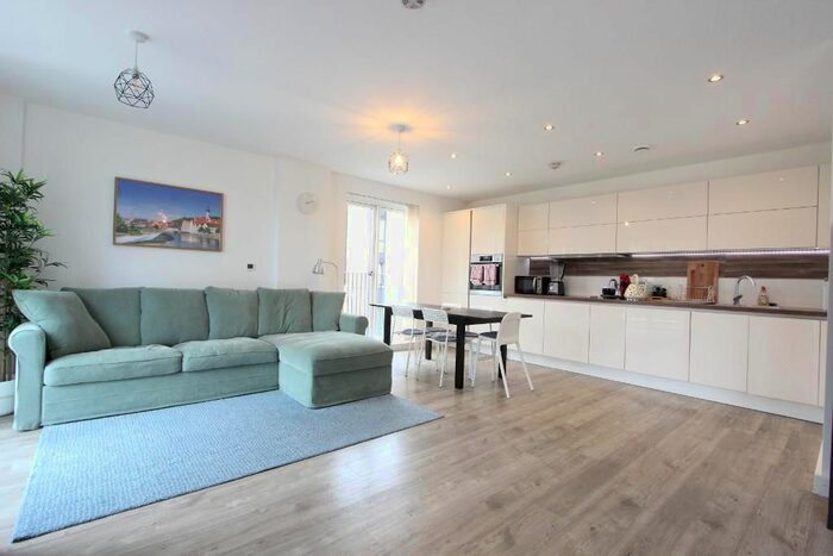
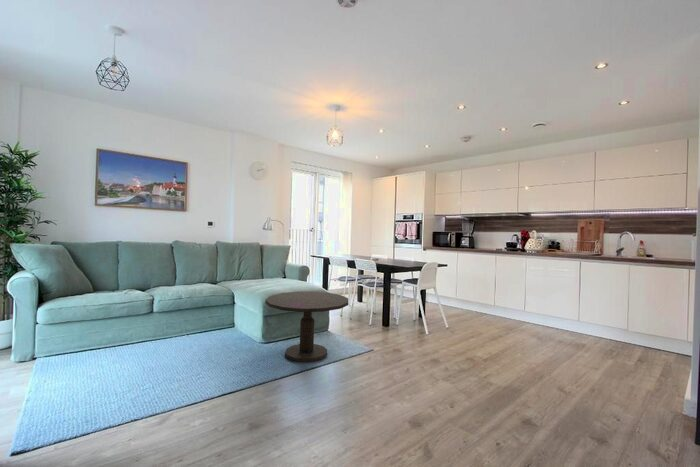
+ side table [264,290,349,363]
